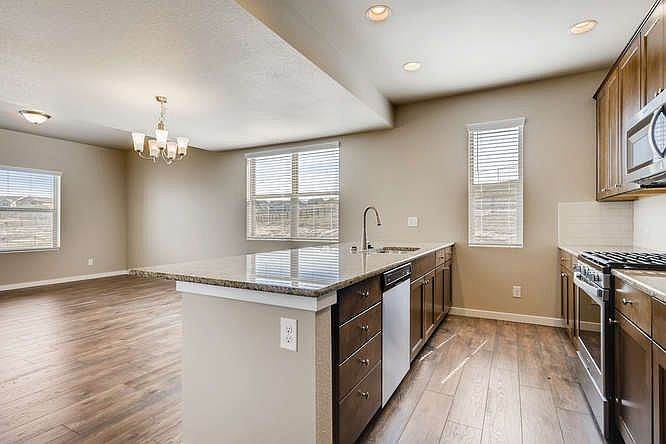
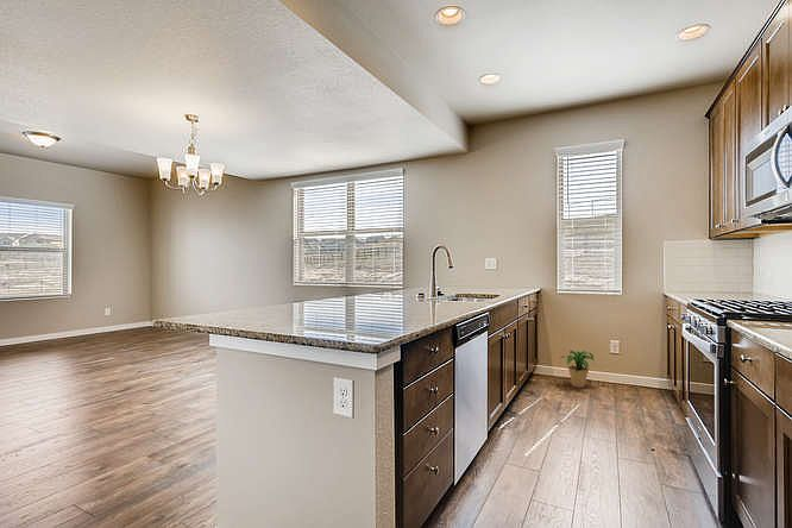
+ potted plant [560,350,596,389]
